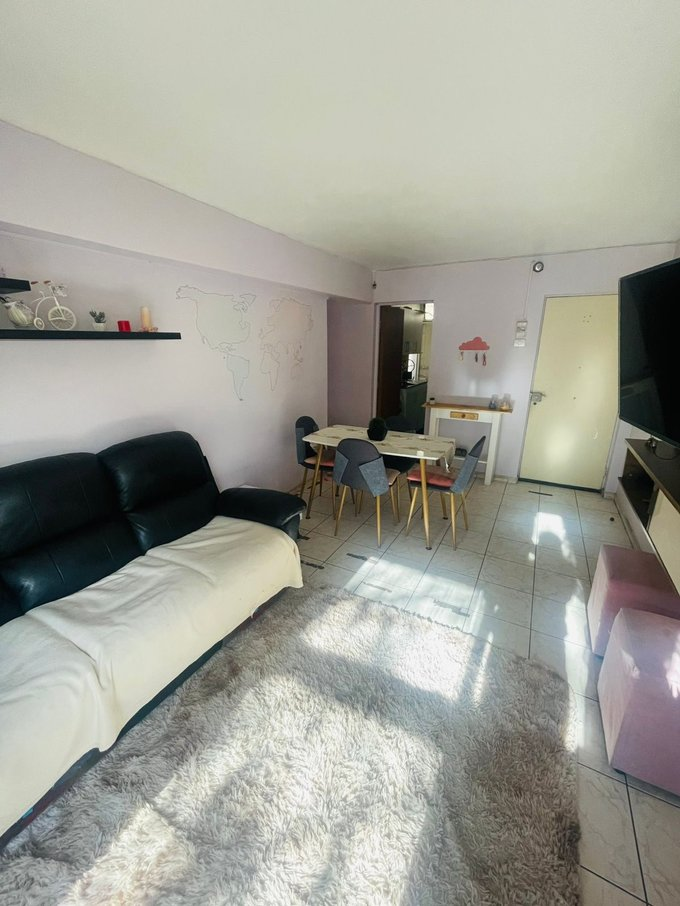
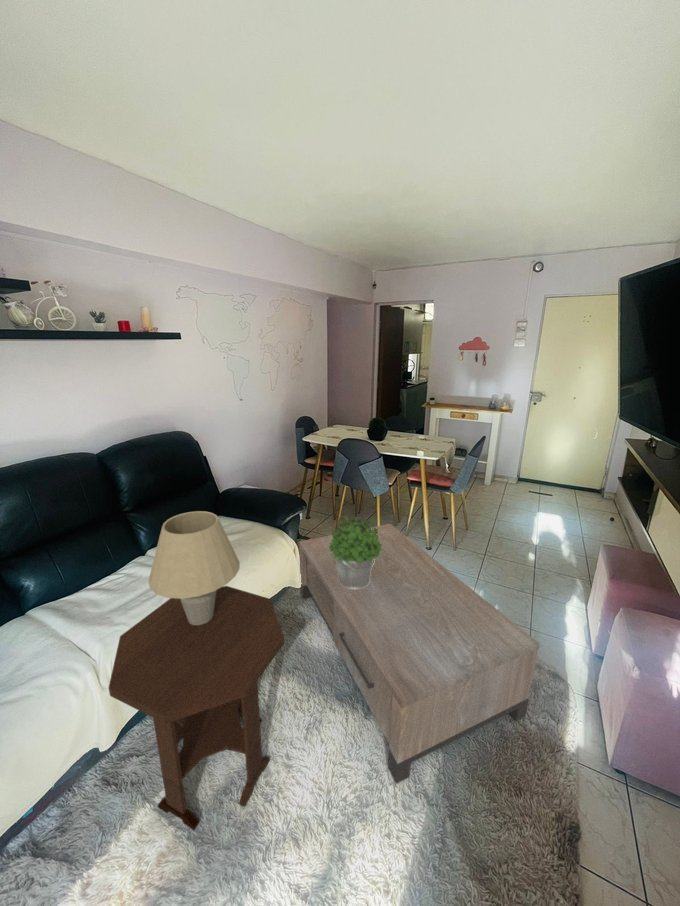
+ potted plant [329,514,382,589]
+ coffee table [298,523,541,785]
+ side table [108,585,285,831]
+ table lamp [147,510,241,625]
